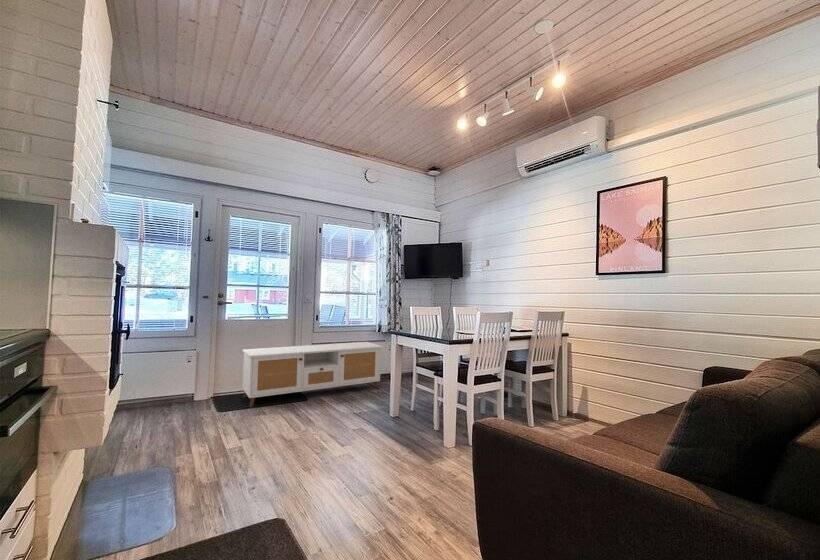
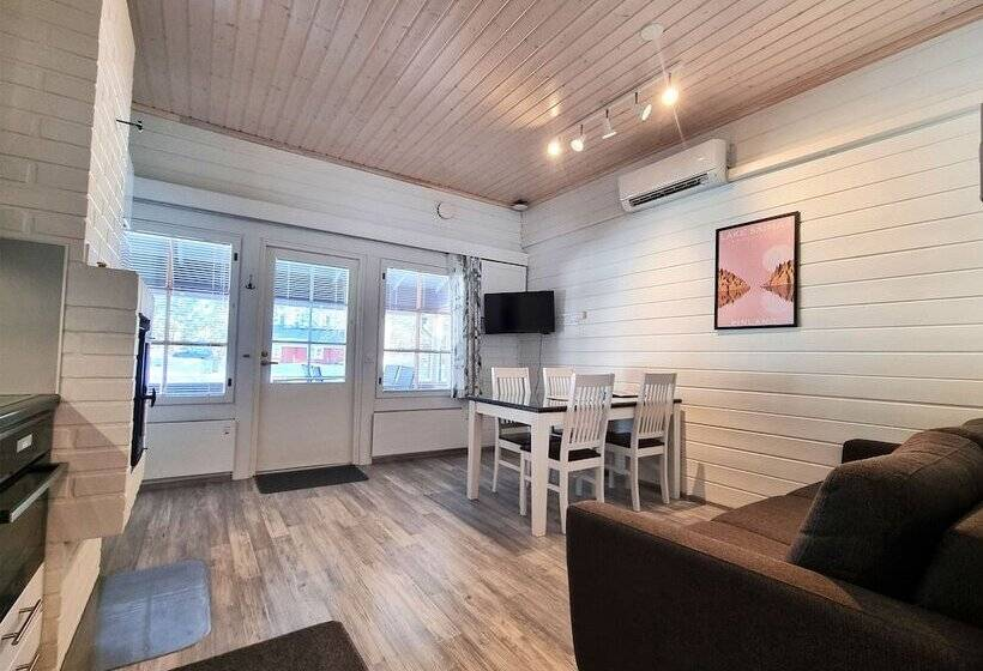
- storage bench [242,341,384,408]
